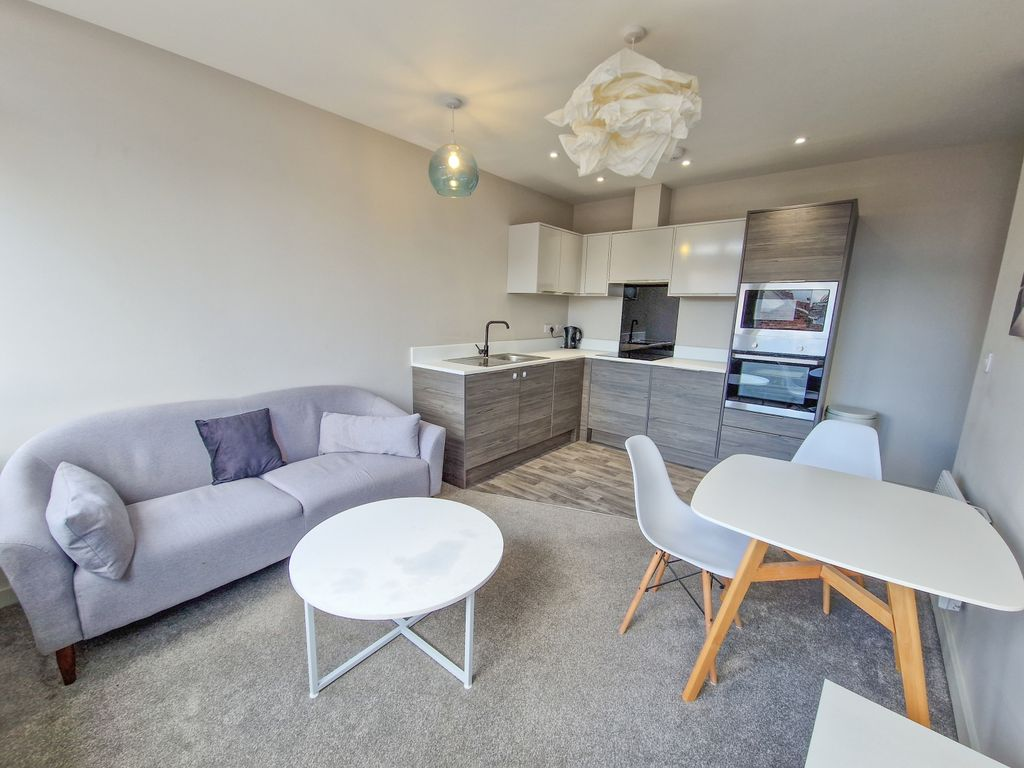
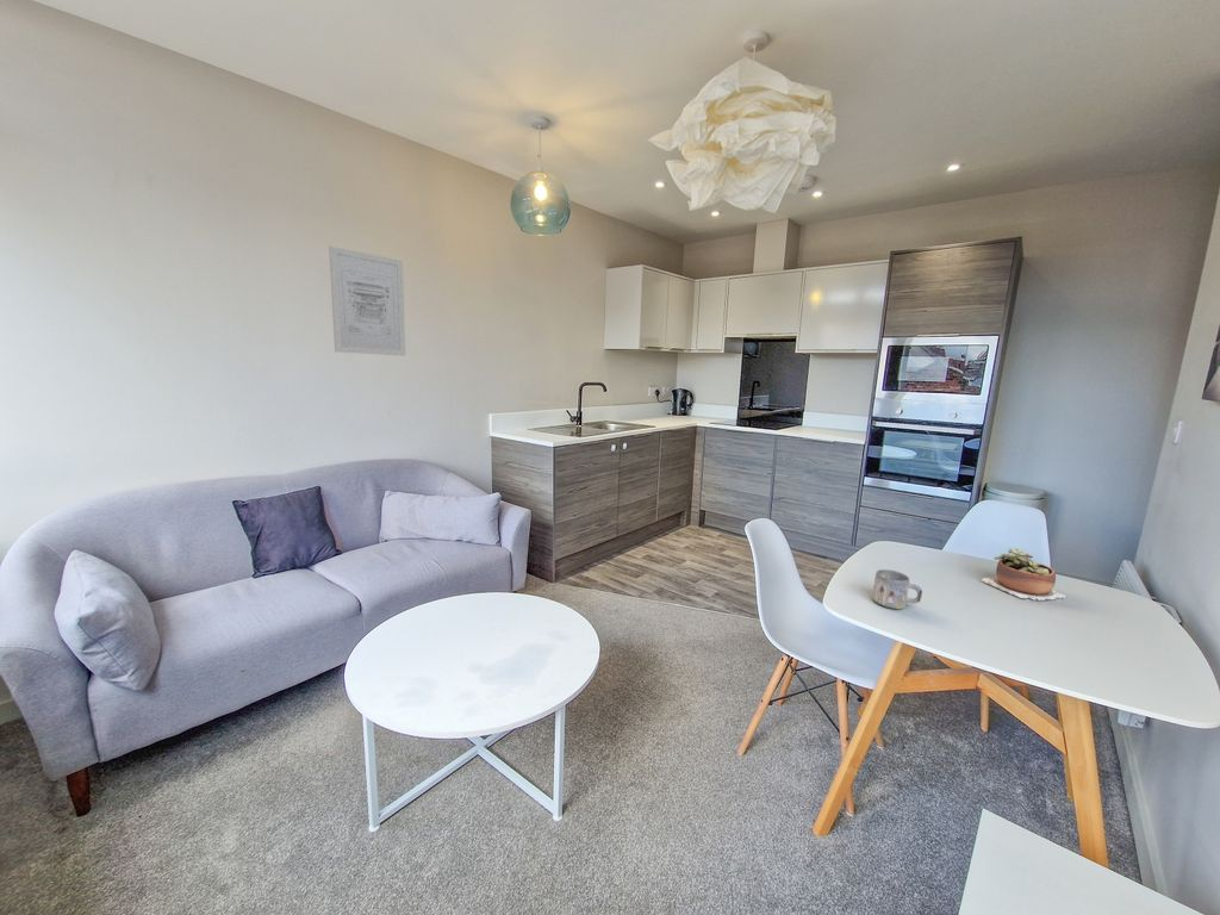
+ wall art [328,245,406,357]
+ succulent plant [981,547,1066,602]
+ mug [872,568,923,610]
